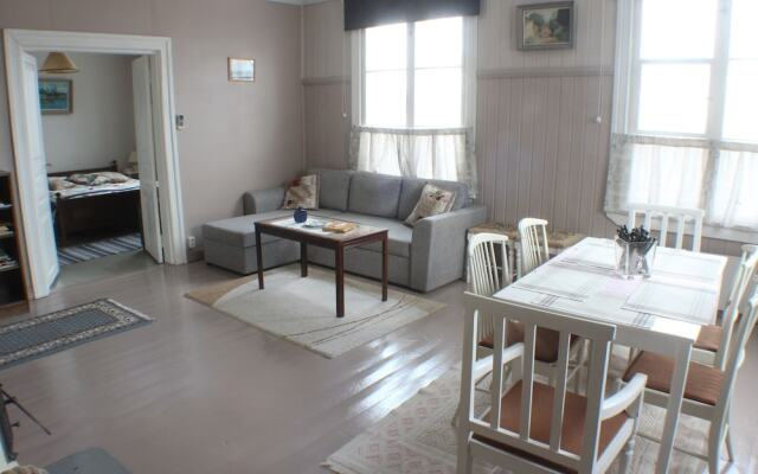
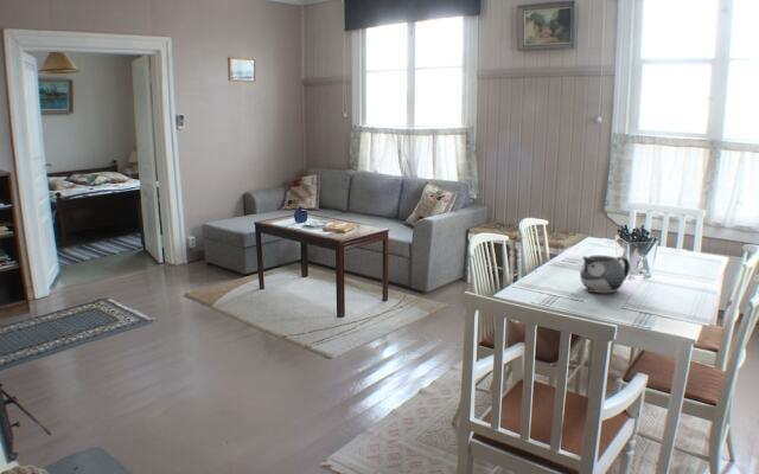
+ teapot [579,255,631,294]
